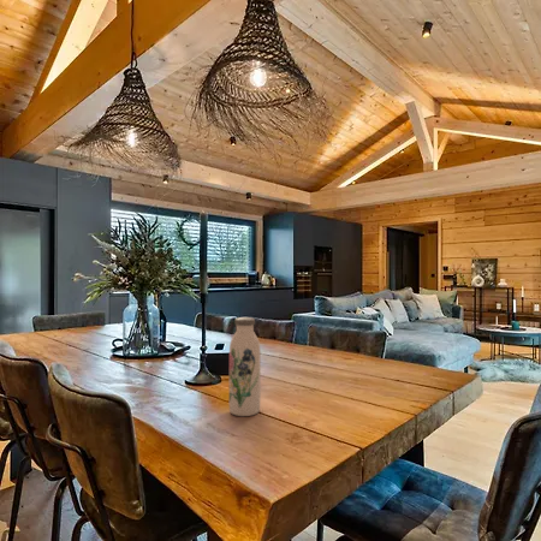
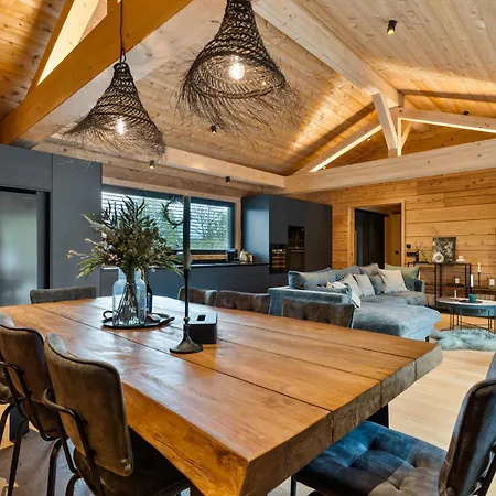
- water bottle [228,316,262,417]
